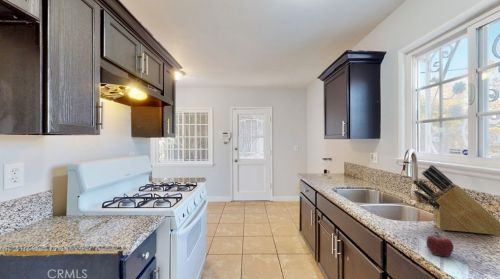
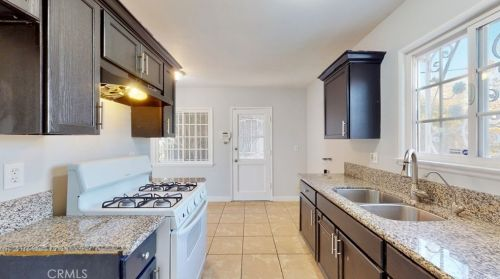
- fruit [425,231,454,258]
- knife block [412,164,500,237]
